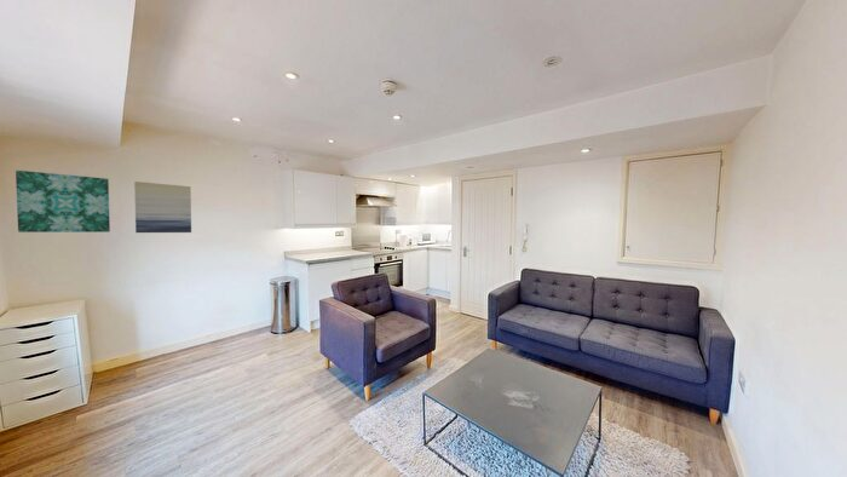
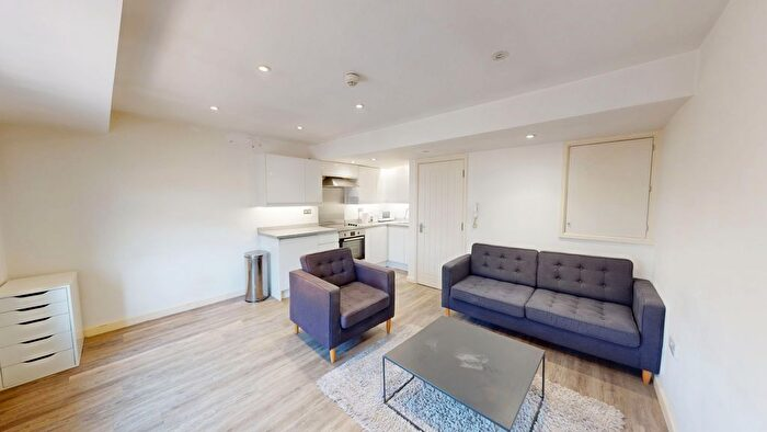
- wall art [15,169,111,234]
- wall art [133,180,192,234]
